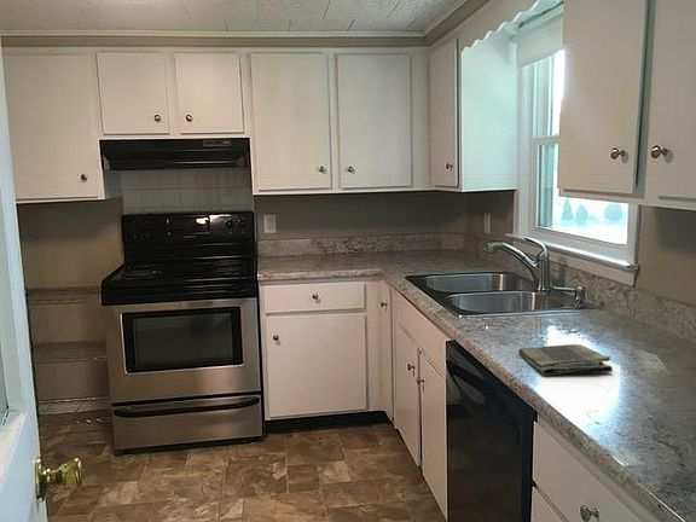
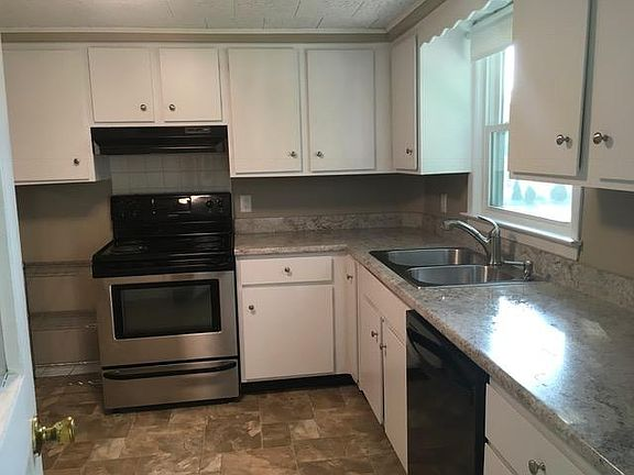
- dish towel [517,343,614,377]
